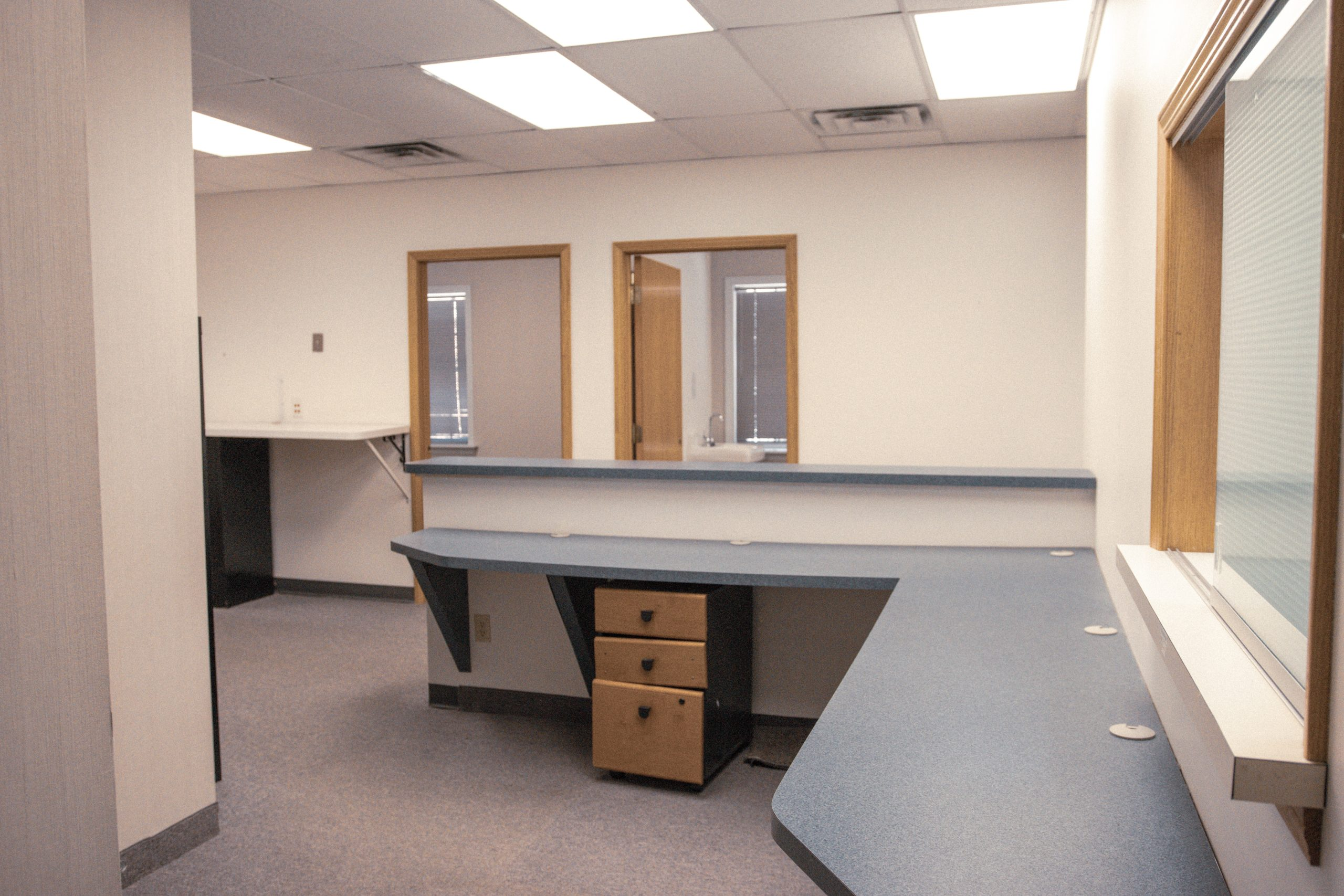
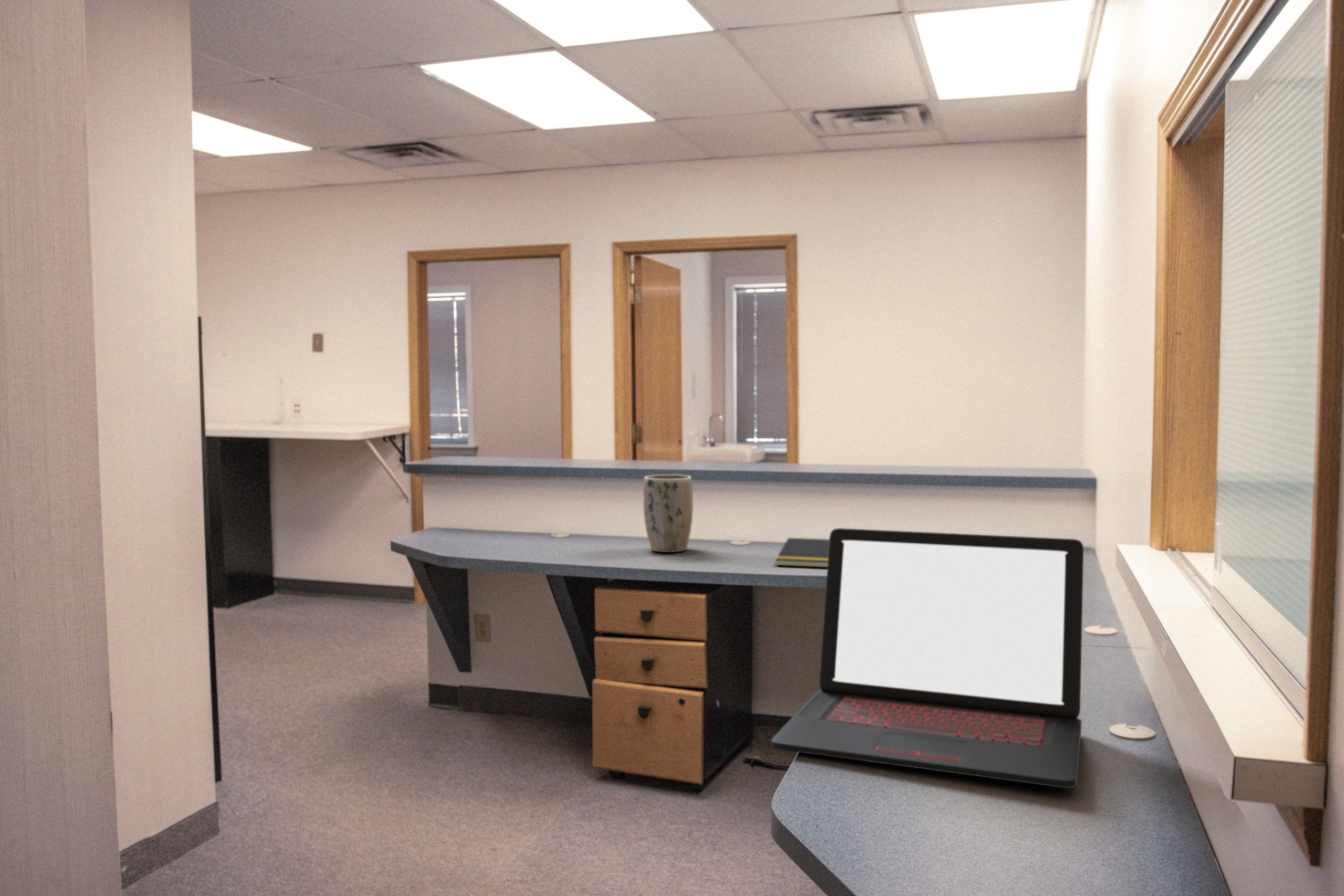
+ notepad [775,537,829,568]
+ plant pot [643,474,694,553]
+ laptop [771,528,1084,789]
